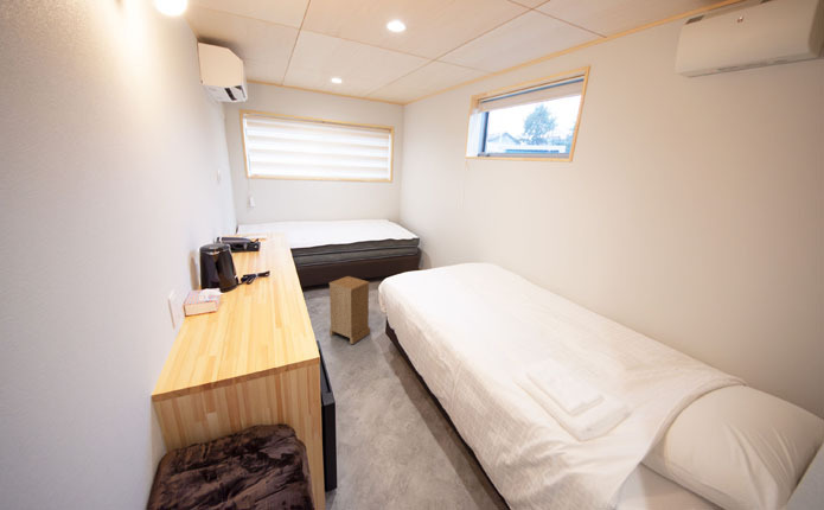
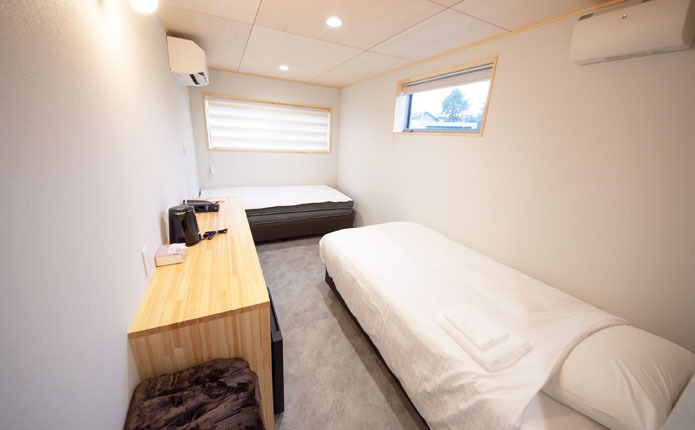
- nightstand [328,275,372,345]
